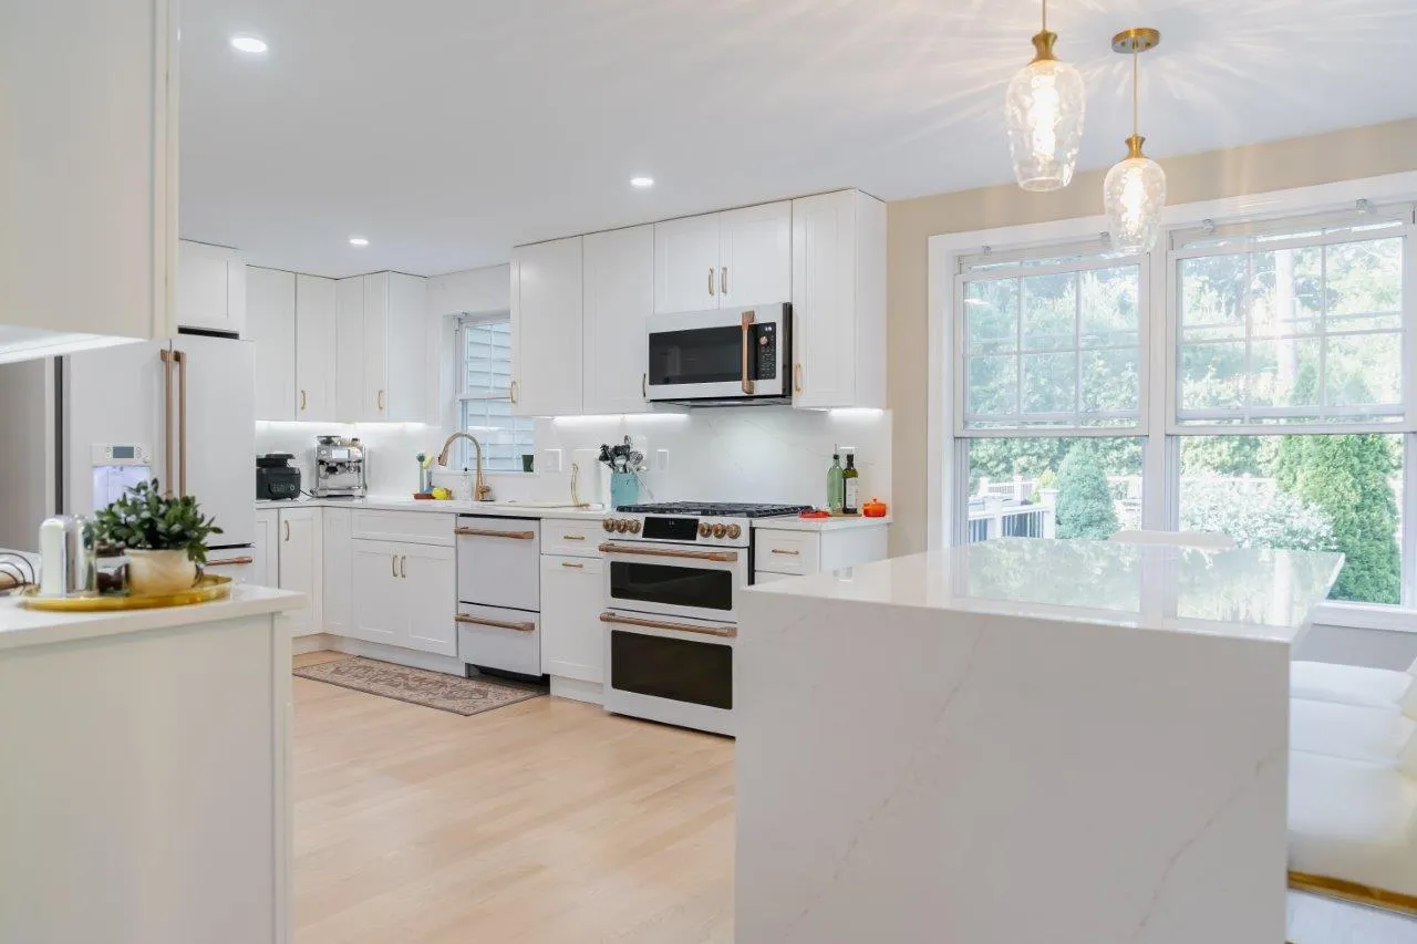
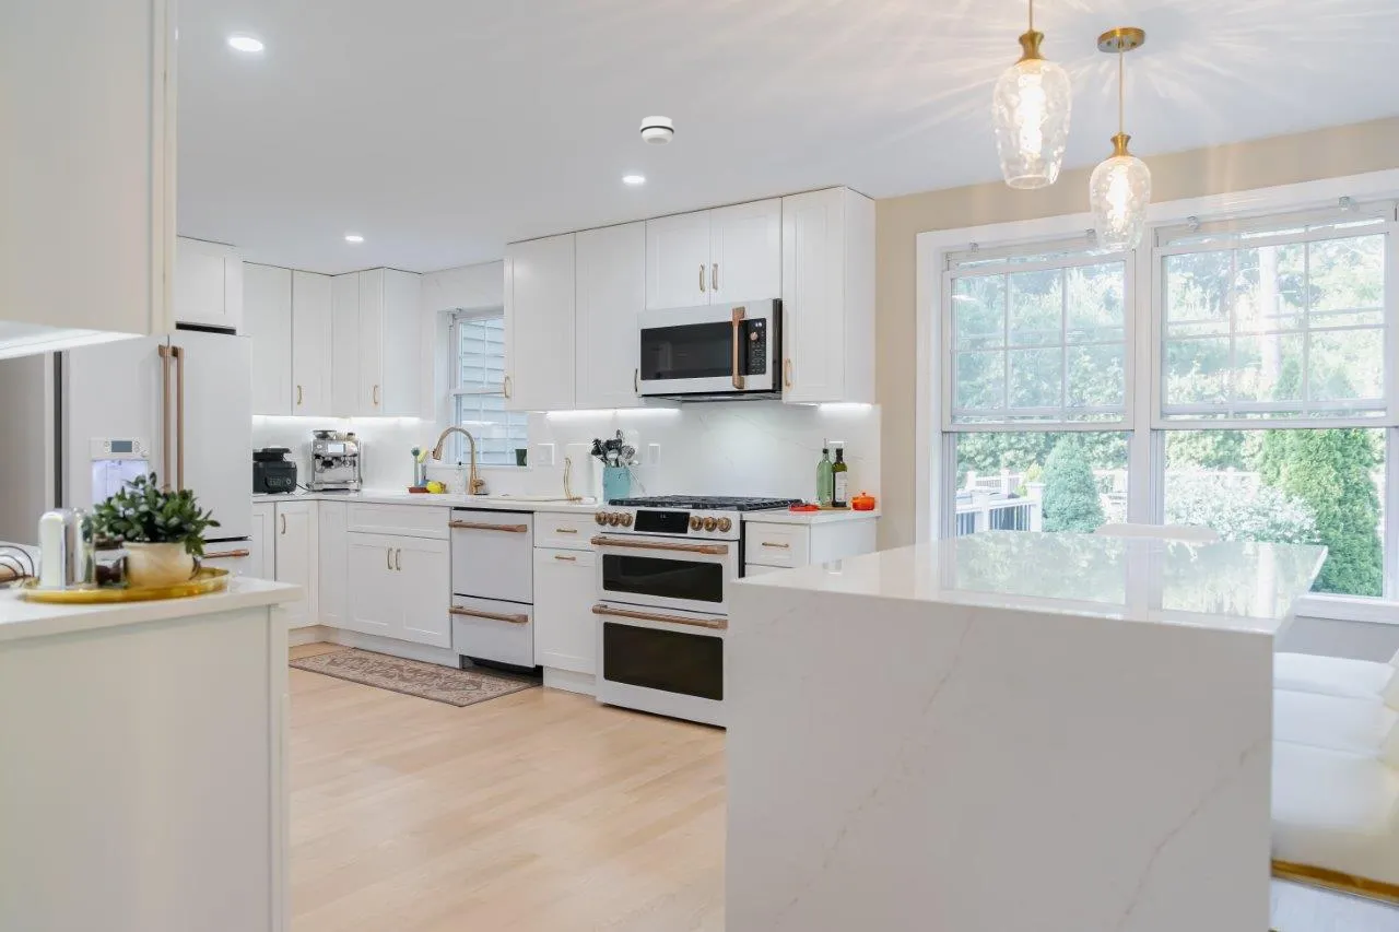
+ smoke detector [639,115,675,146]
